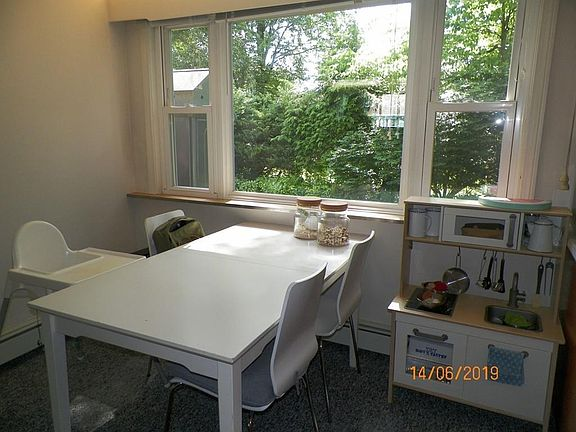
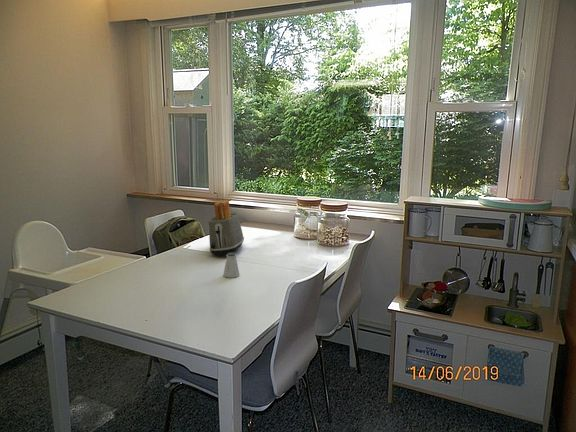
+ saltshaker [222,252,241,279]
+ toaster [208,200,245,257]
